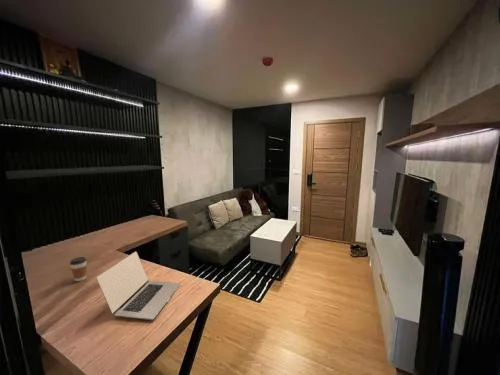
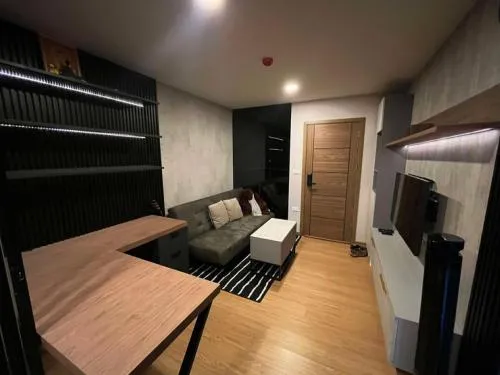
- coffee cup [69,256,88,282]
- laptop [95,250,181,321]
